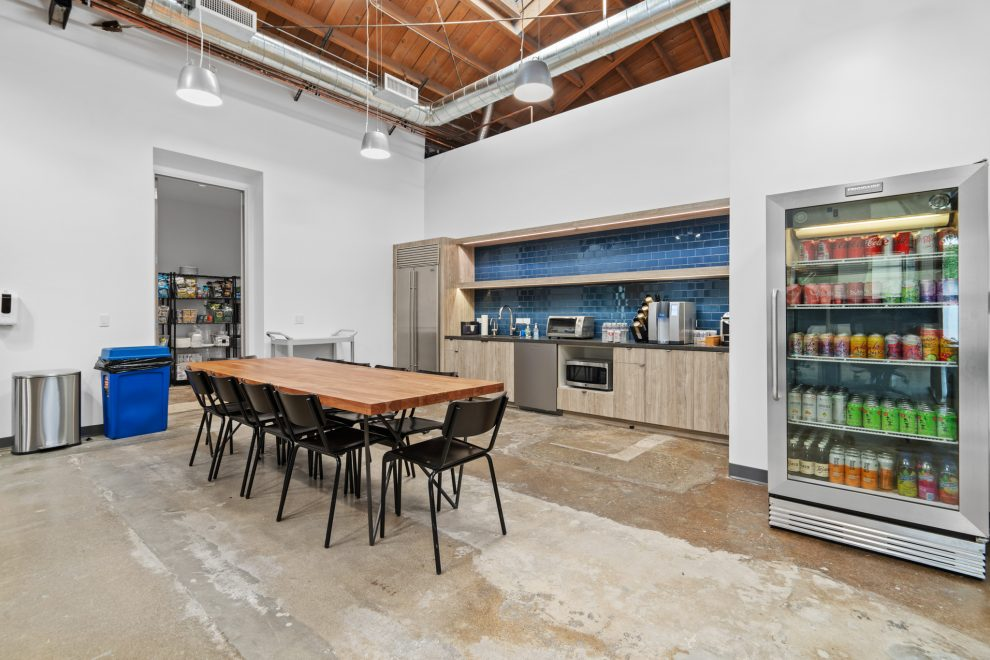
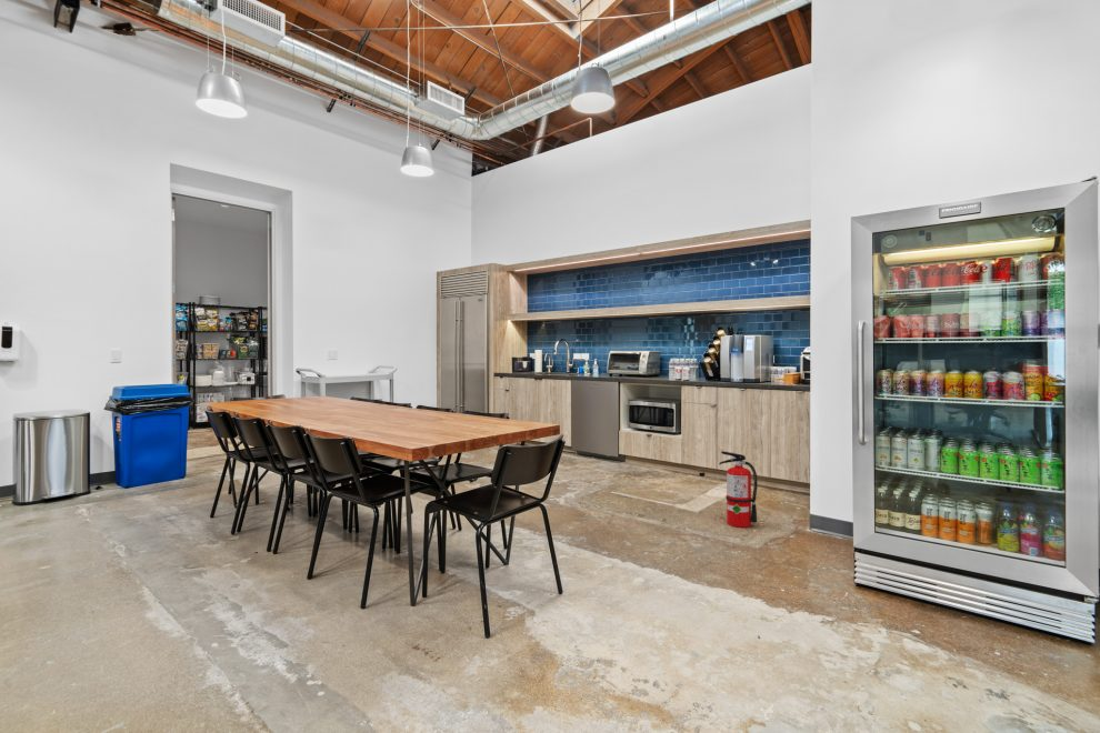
+ fire extinguisher [718,450,759,529]
